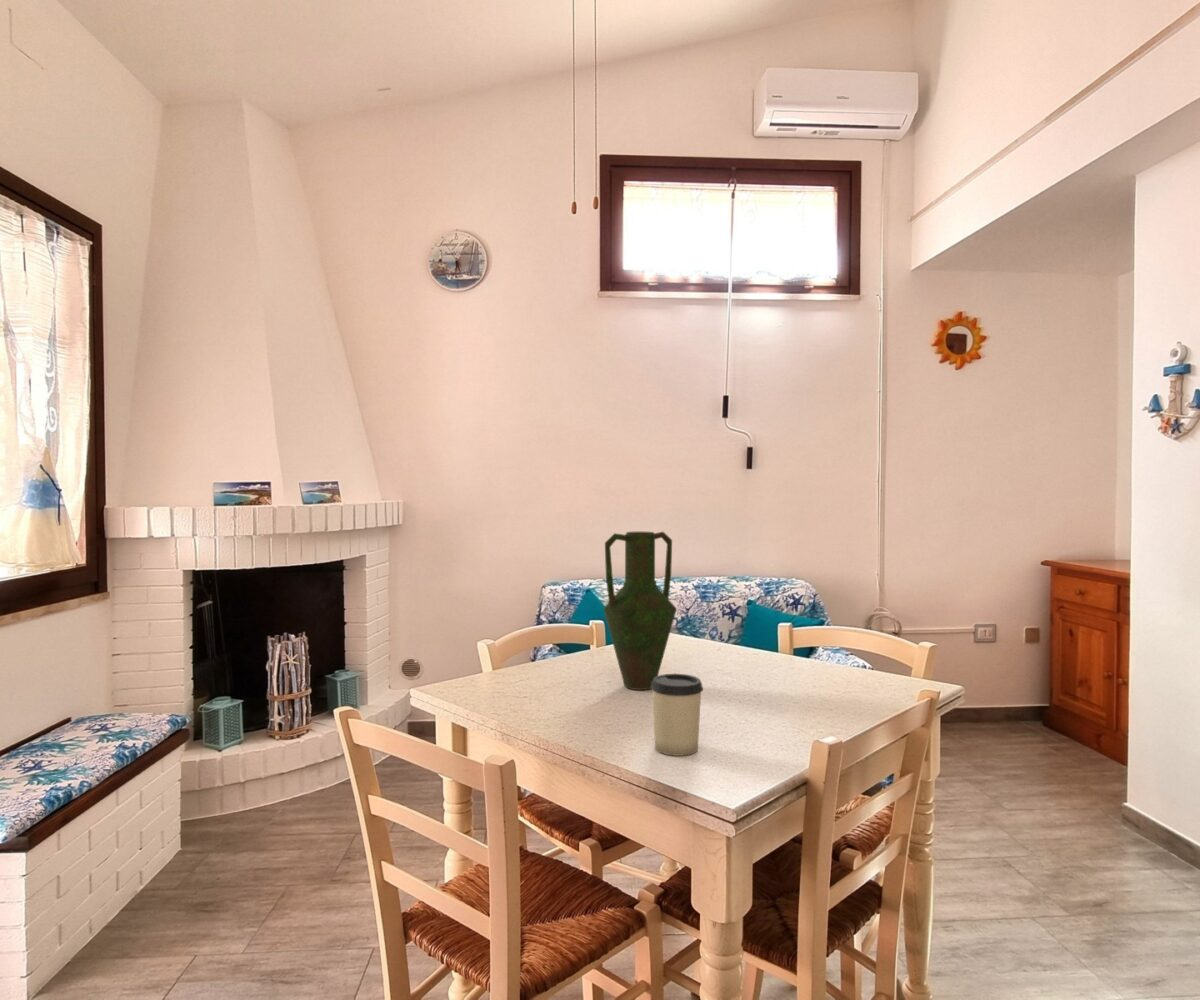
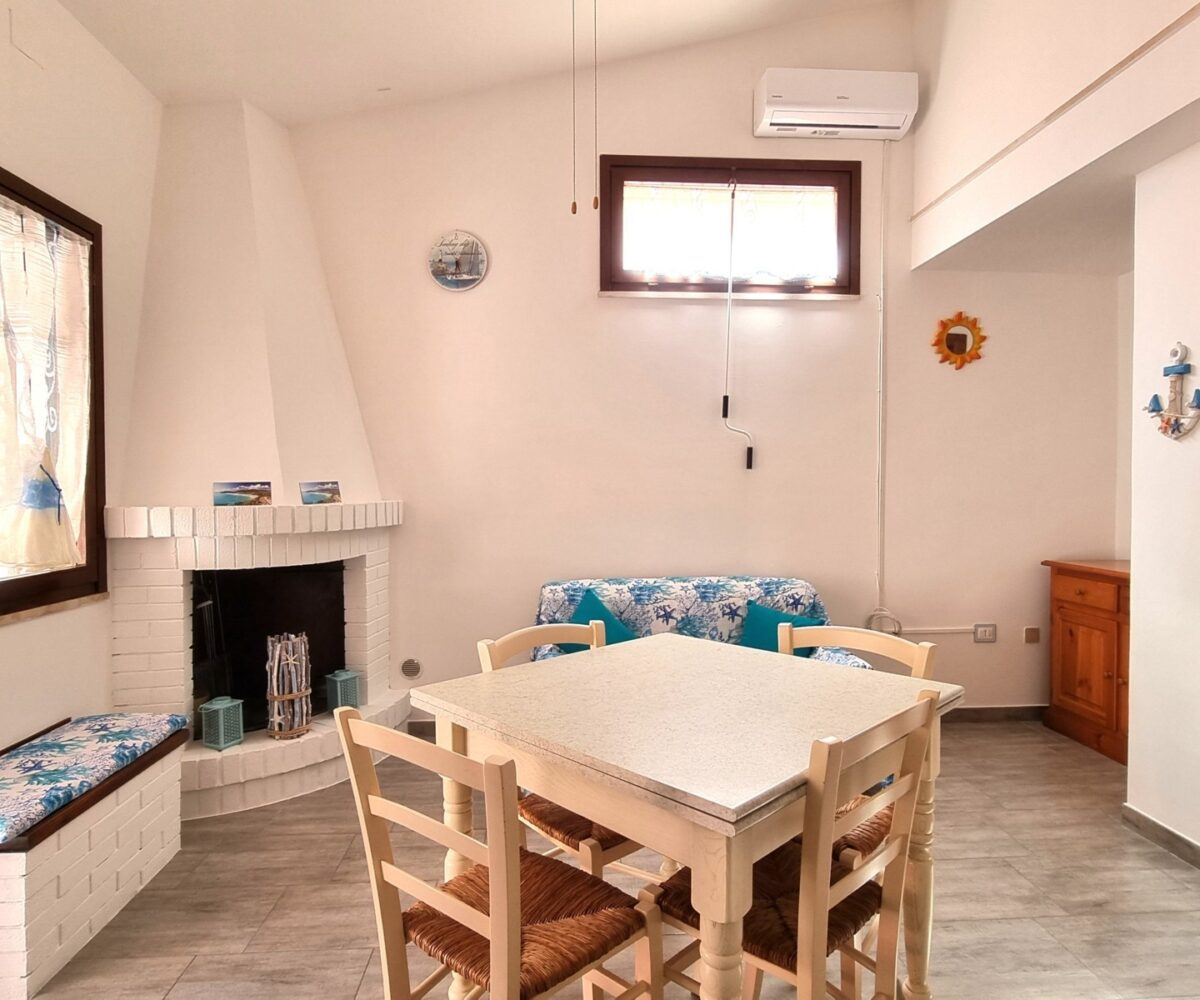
- vase [603,531,677,691]
- cup [650,673,704,757]
